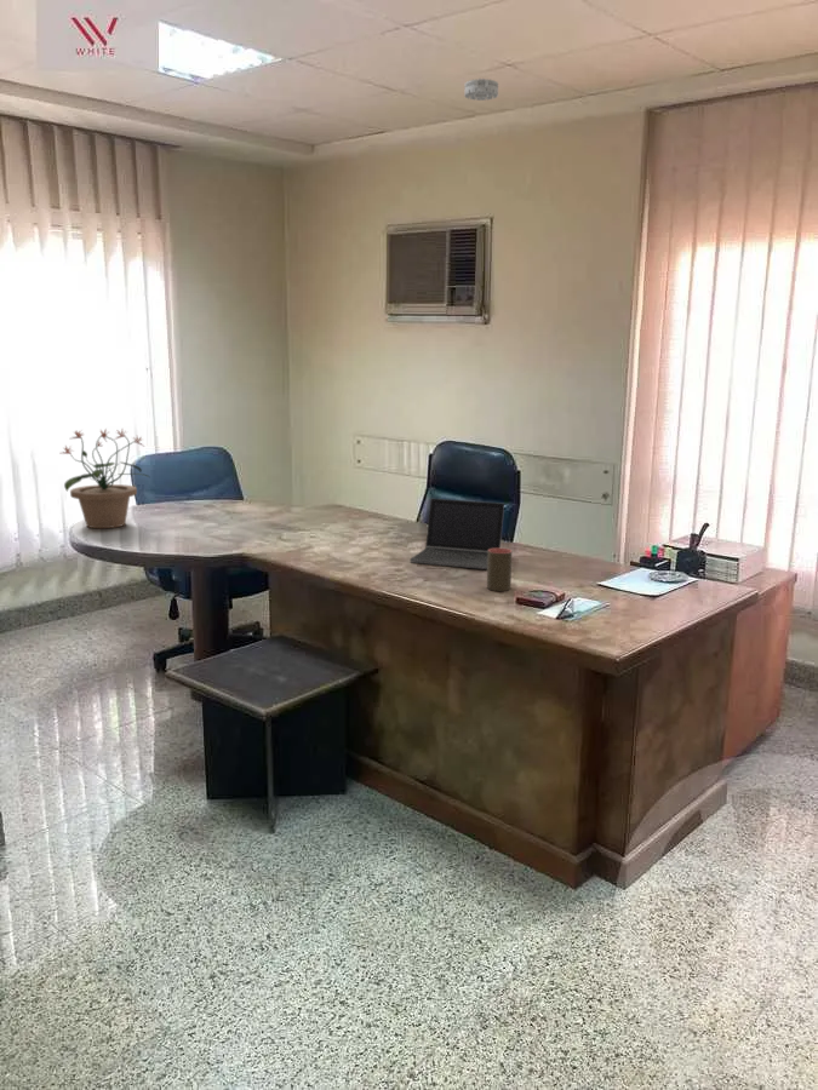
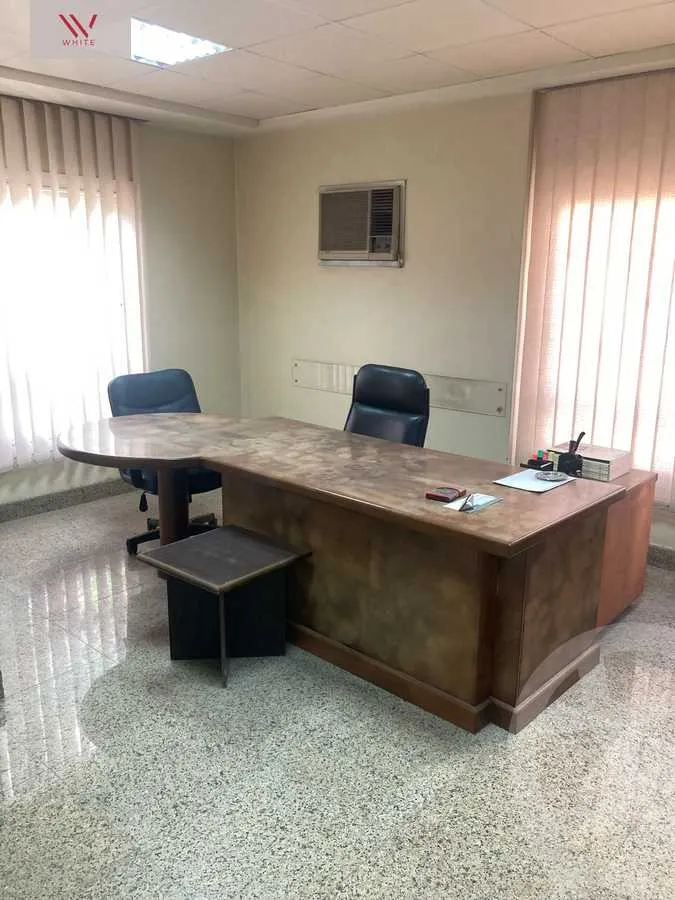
- laptop computer [408,498,505,570]
- potted plant [61,428,150,529]
- cup [486,547,513,592]
- smoke detector [463,78,499,102]
